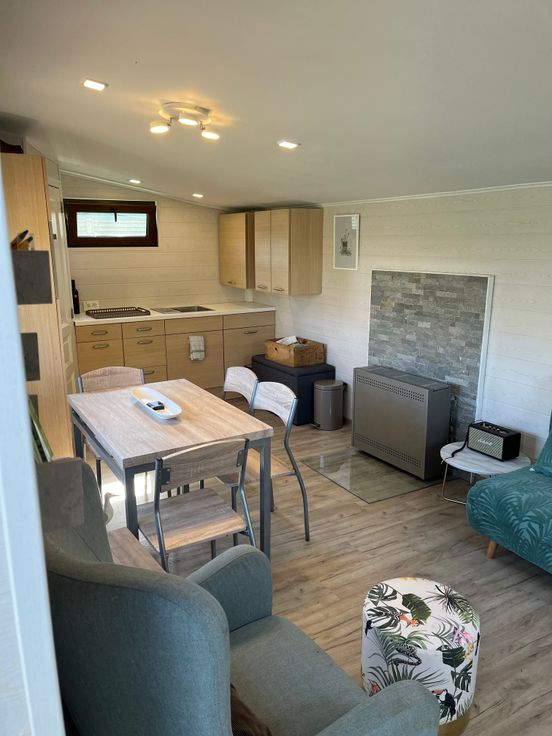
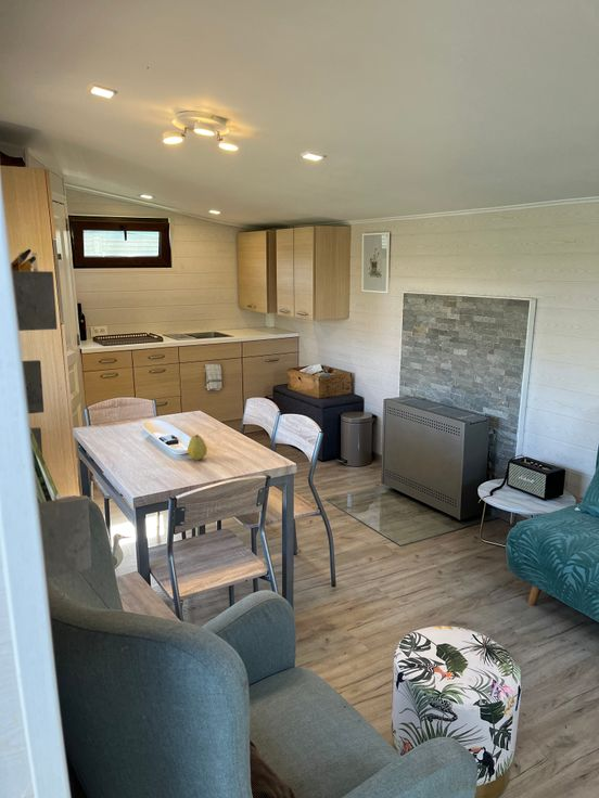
+ fruit [187,434,208,461]
